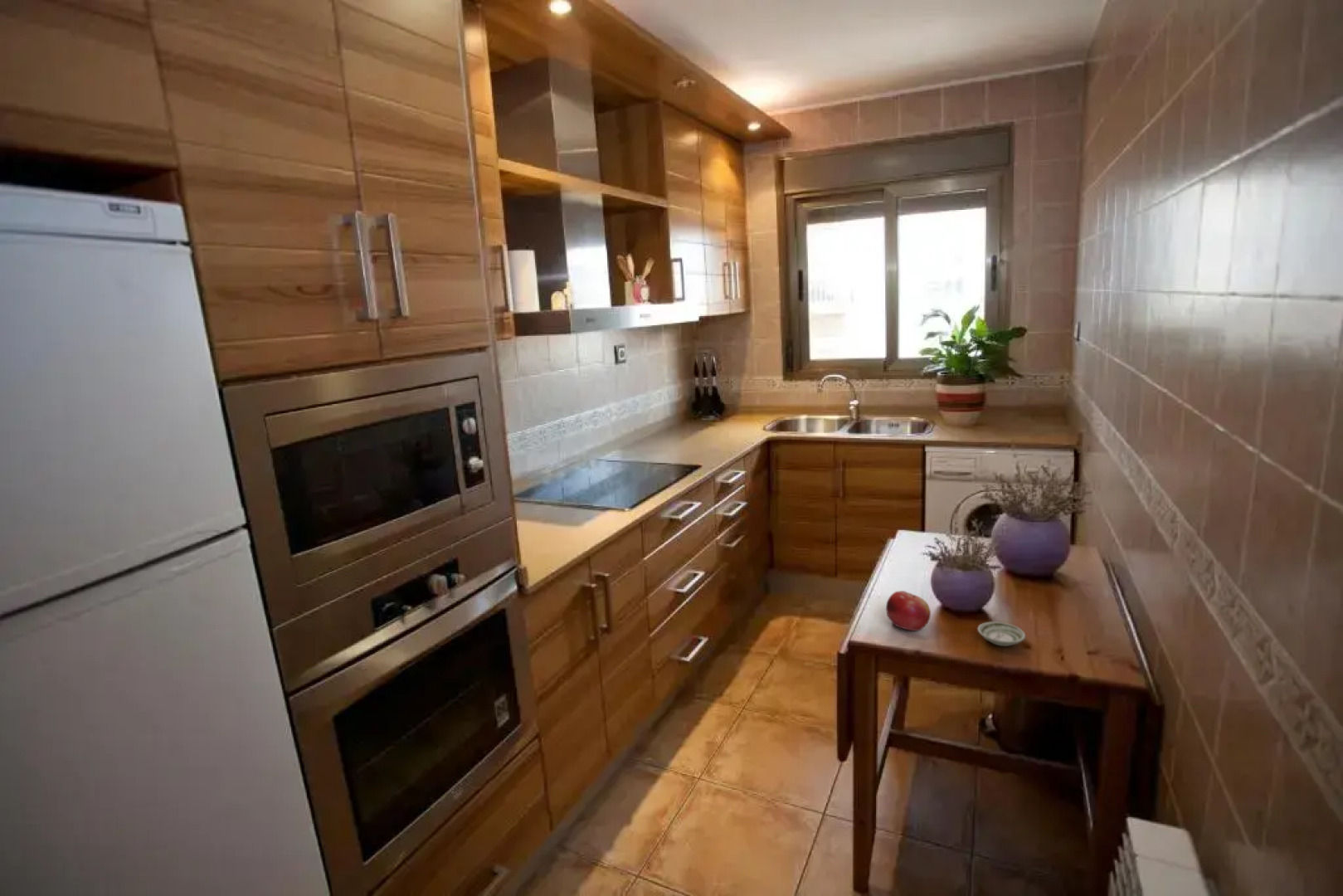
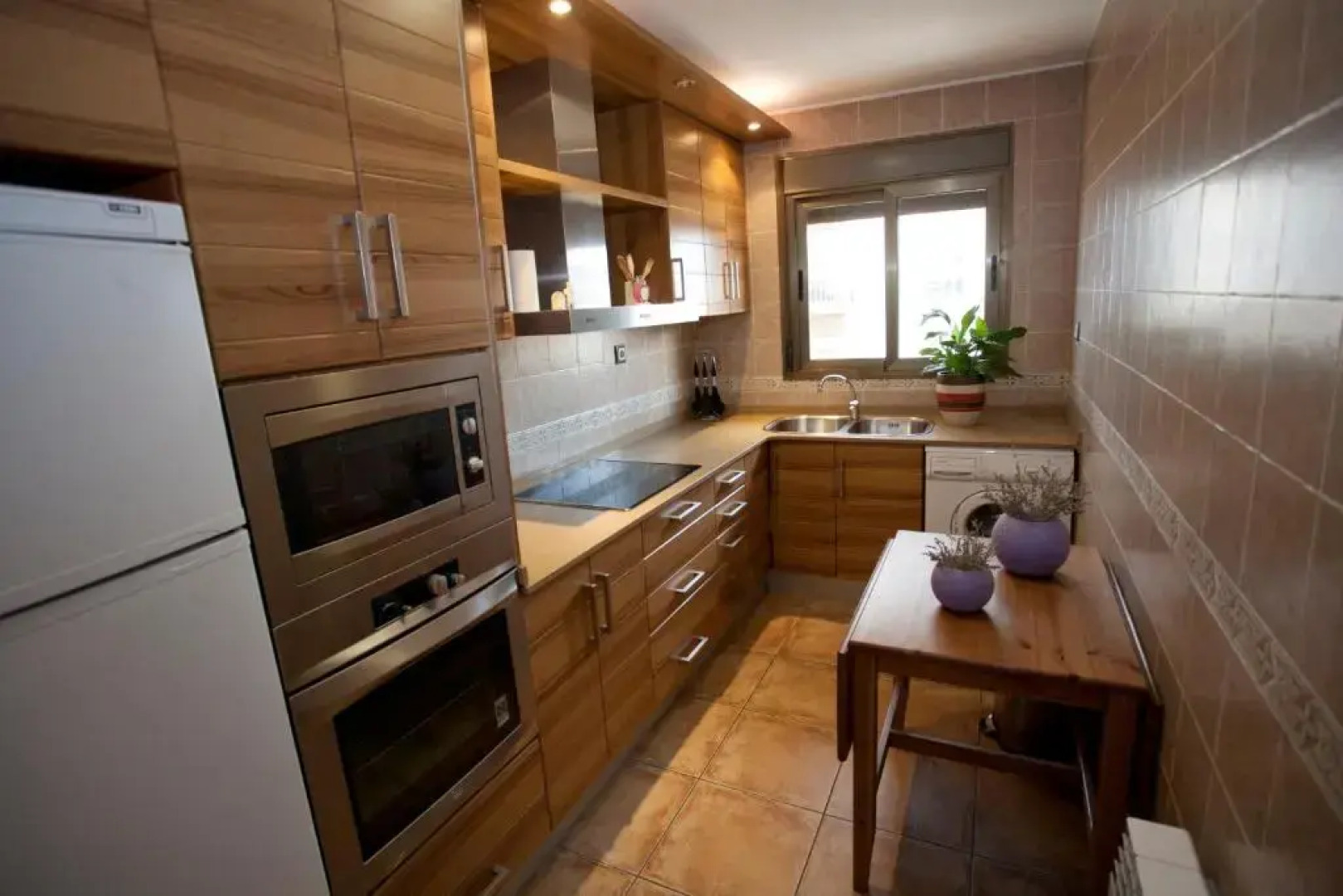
- saucer [976,621,1026,647]
- fruit [885,590,932,631]
